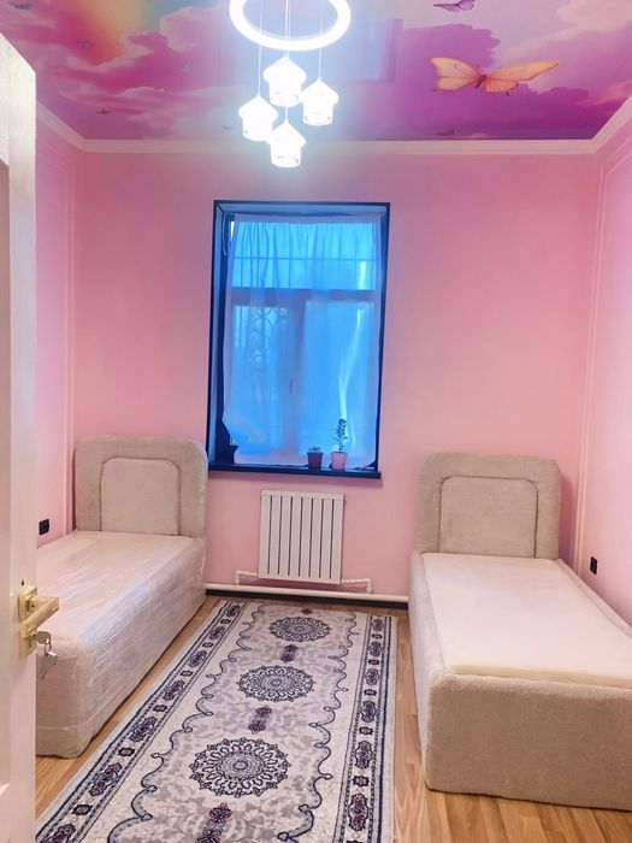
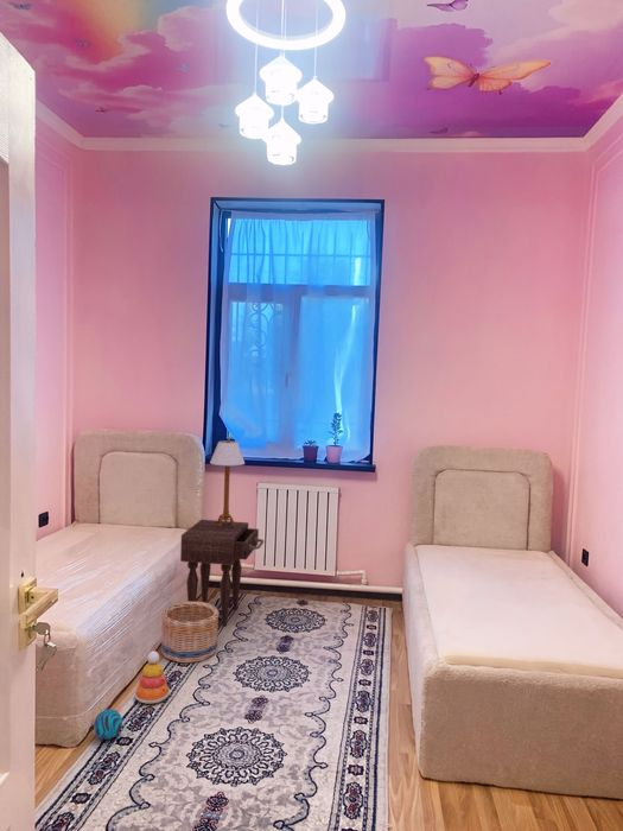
+ decorative ball [93,708,123,741]
+ nightstand [179,519,265,628]
+ table lamp [209,438,246,527]
+ basket [160,601,221,664]
+ stacking toy [134,649,171,705]
